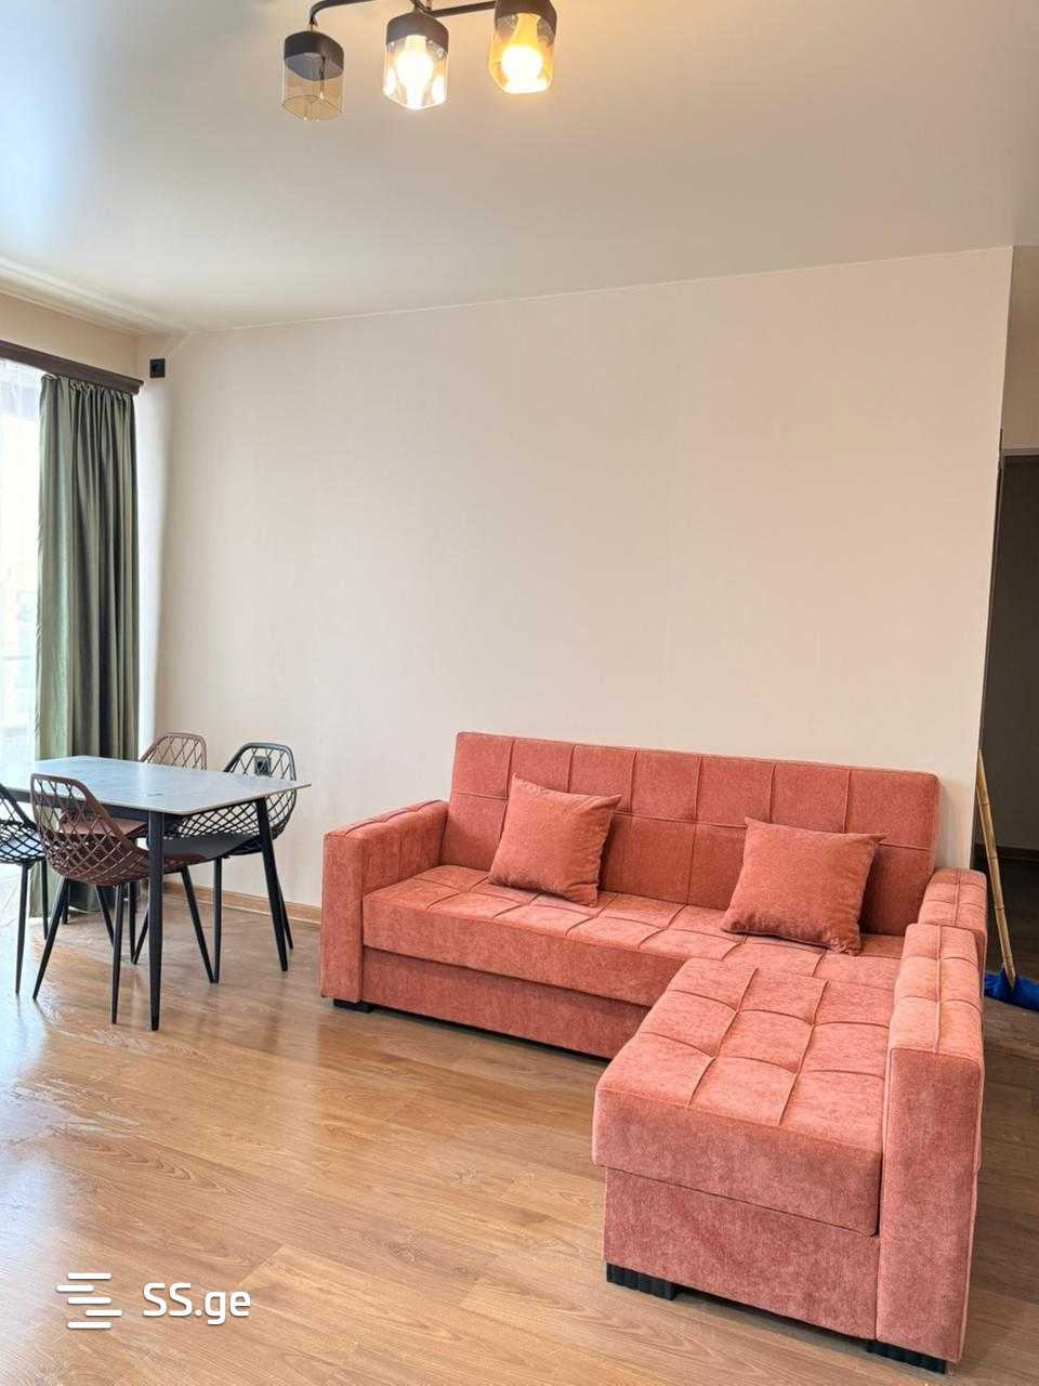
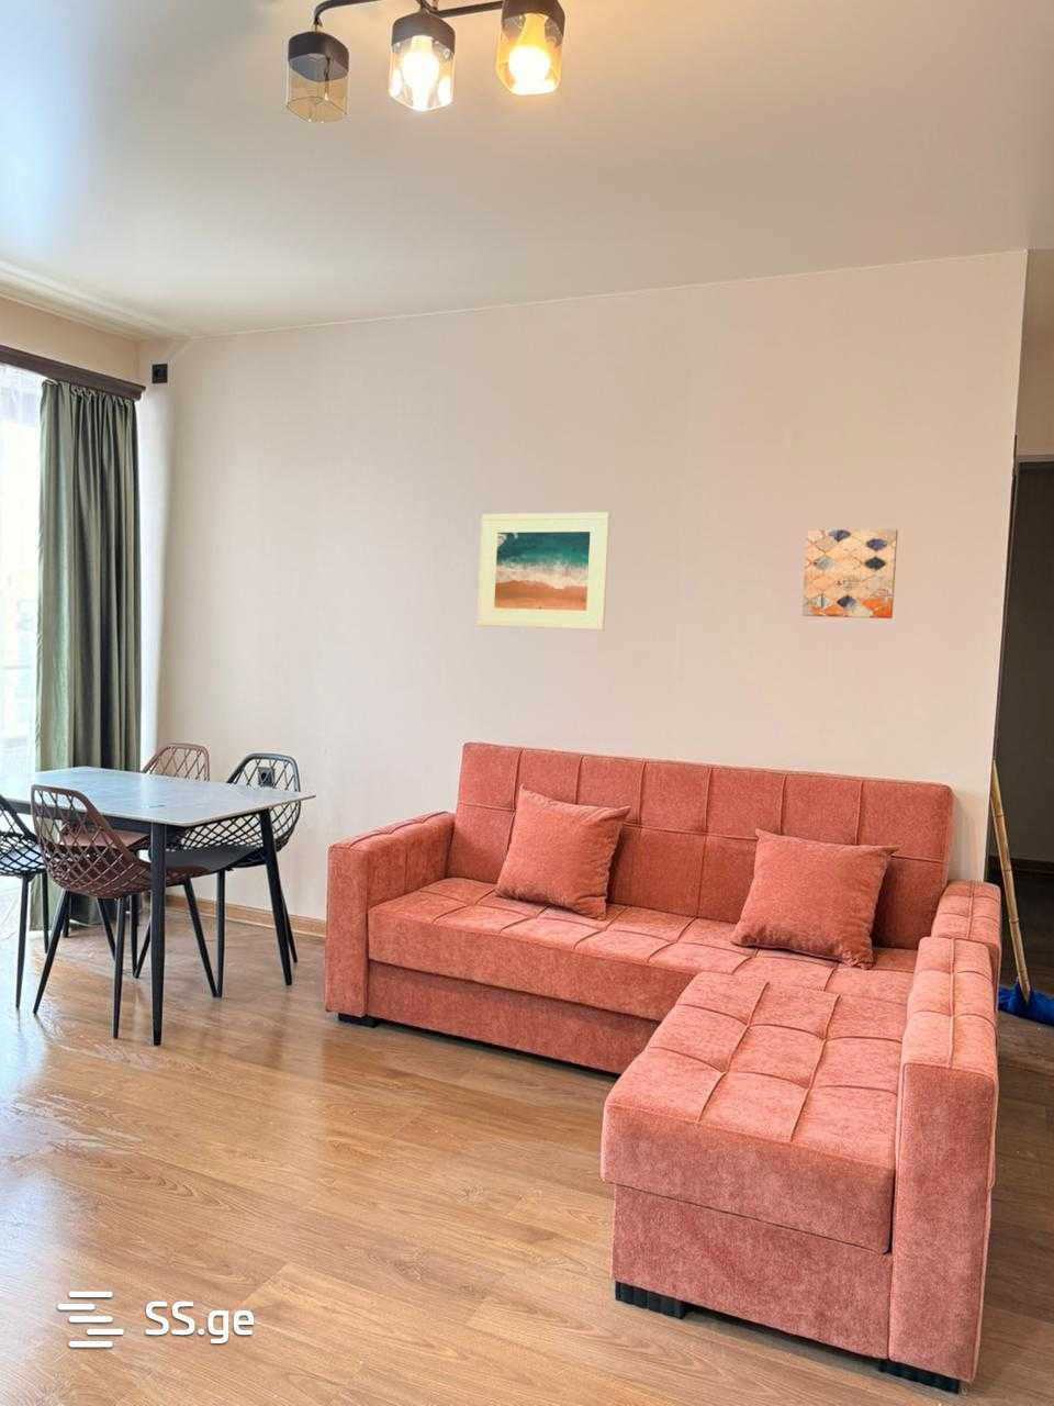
+ wall art [802,528,899,620]
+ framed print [476,510,611,632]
